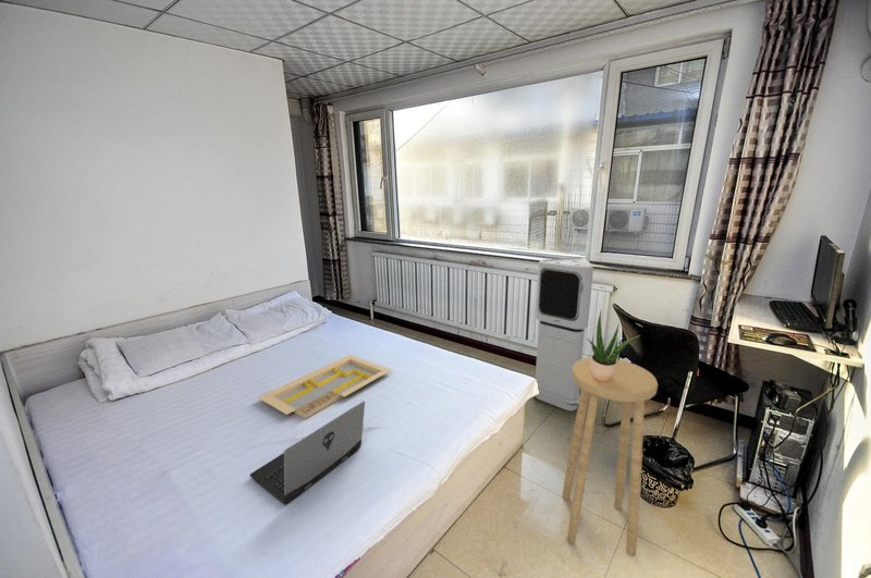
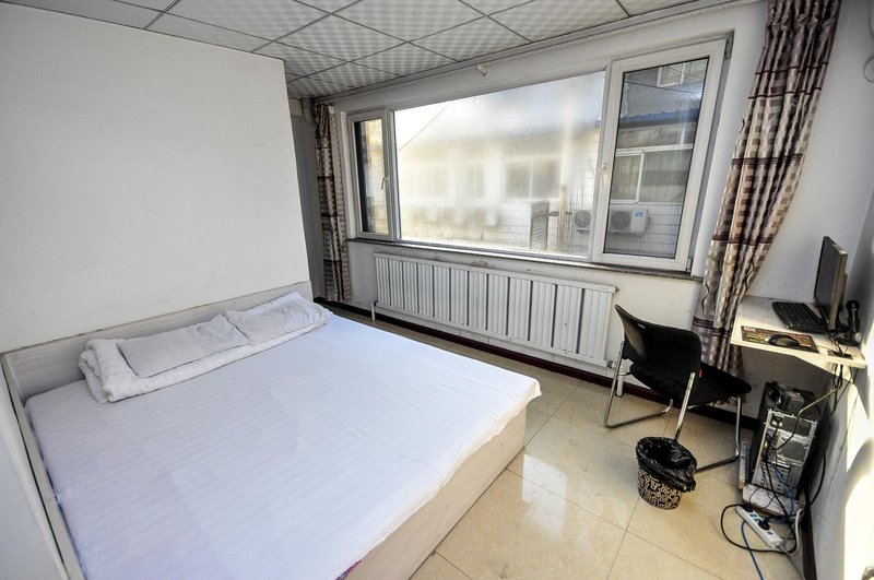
- stool [562,357,659,557]
- laptop [249,399,366,506]
- potted plant [586,309,641,381]
- air purifier [535,256,594,413]
- serving tray [257,354,392,420]
